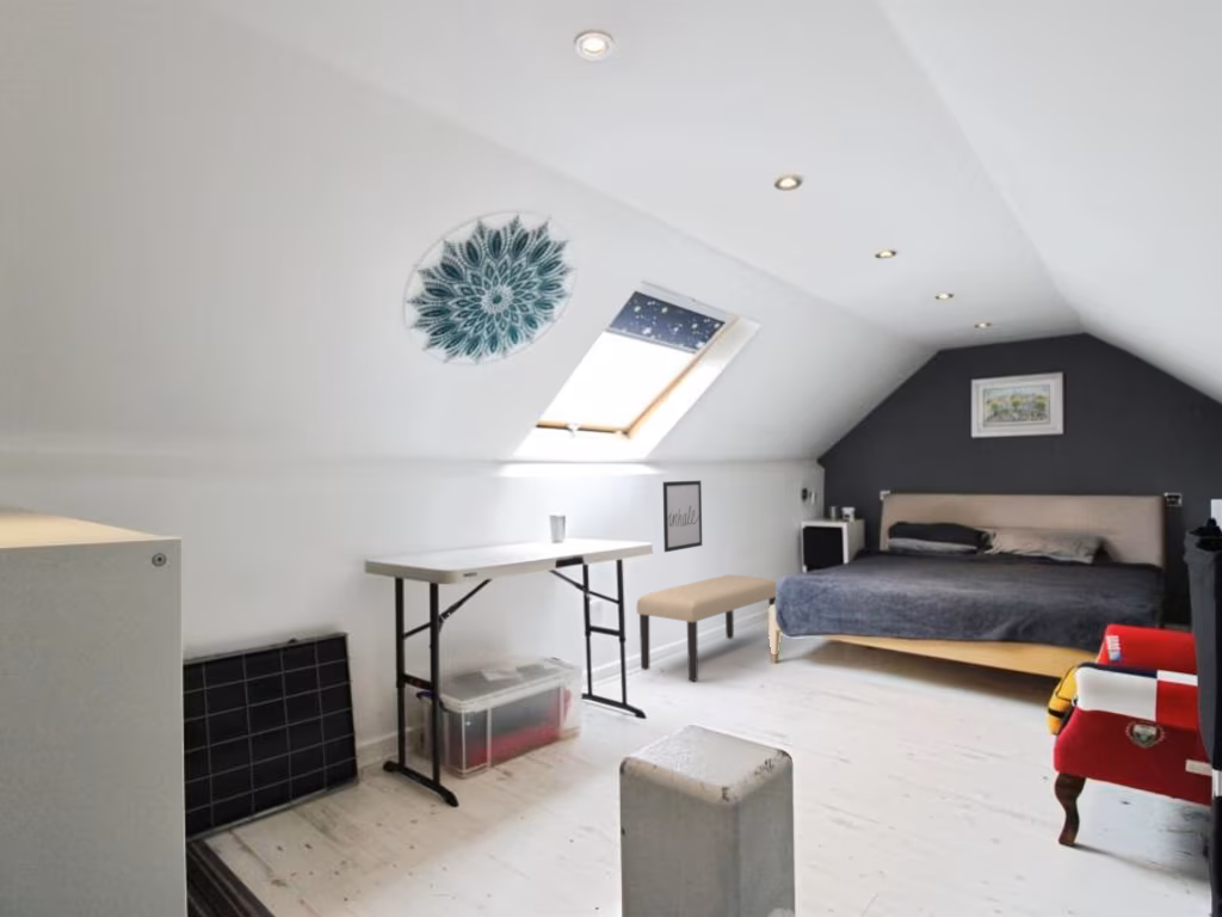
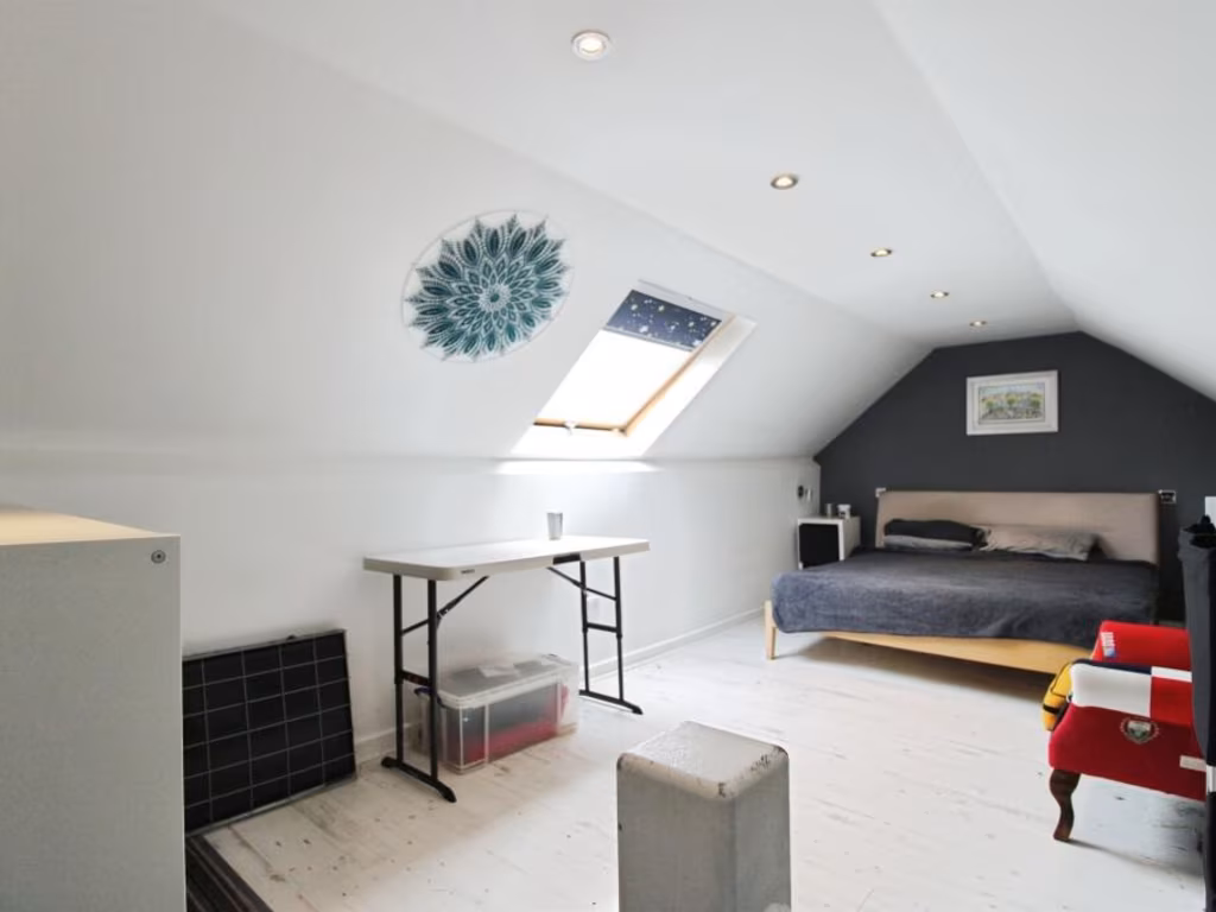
- wall art [662,480,703,553]
- bench [636,573,778,682]
